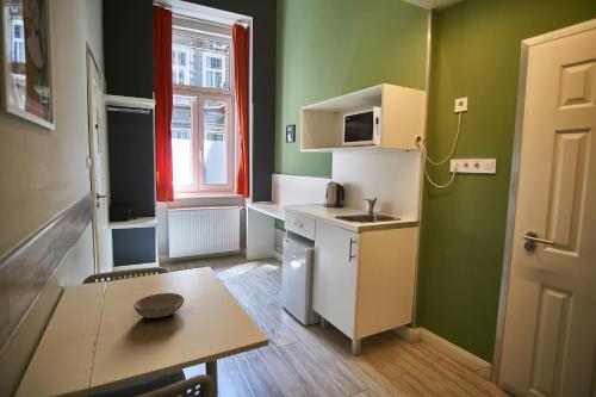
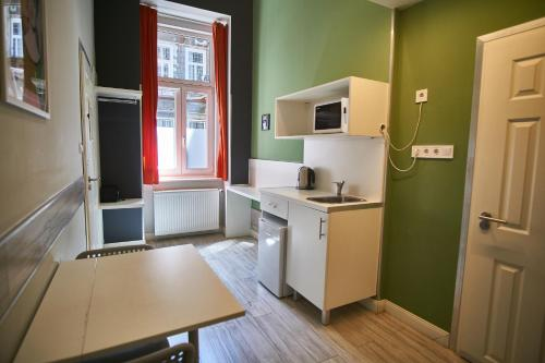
- bowl [132,292,186,320]
